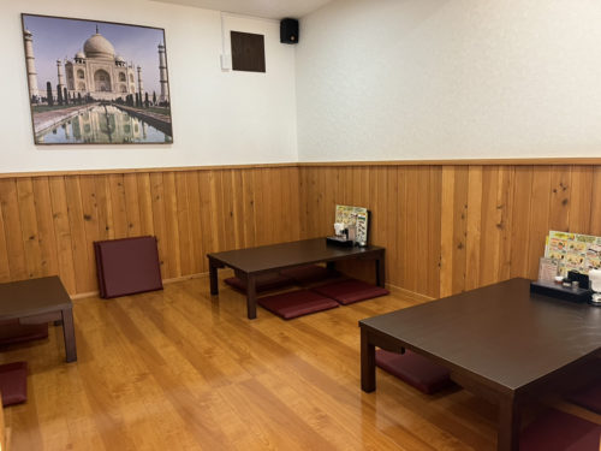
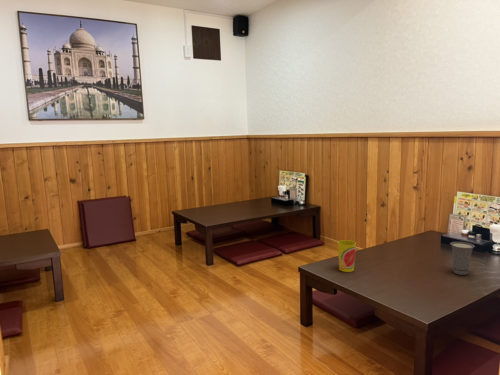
+ cup [337,239,357,273]
+ cup [449,241,476,276]
